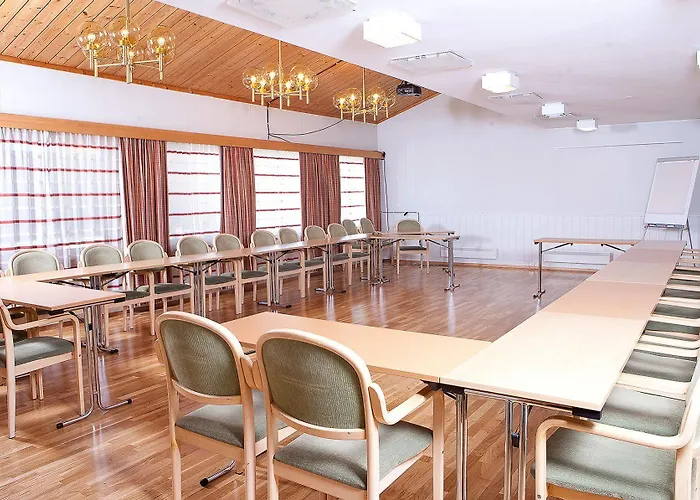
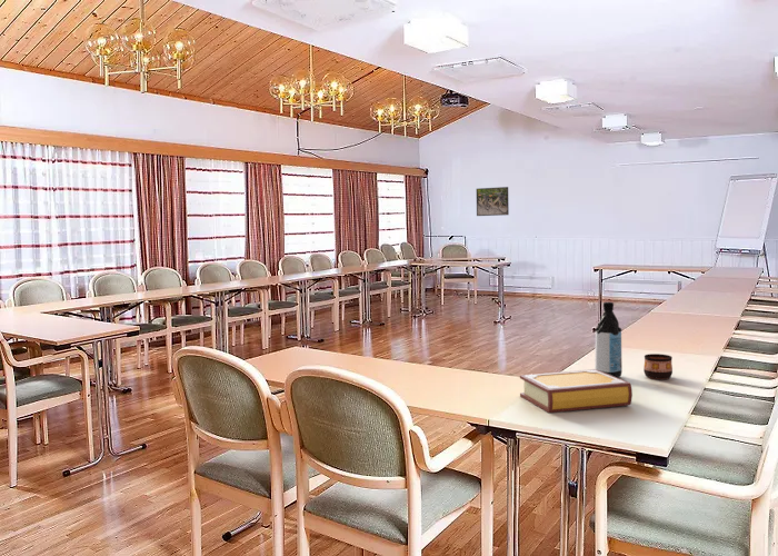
+ book [519,368,634,414]
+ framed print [476,186,510,217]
+ water bottle [594,301,624,378]
+ cup [642,353,674,380]
